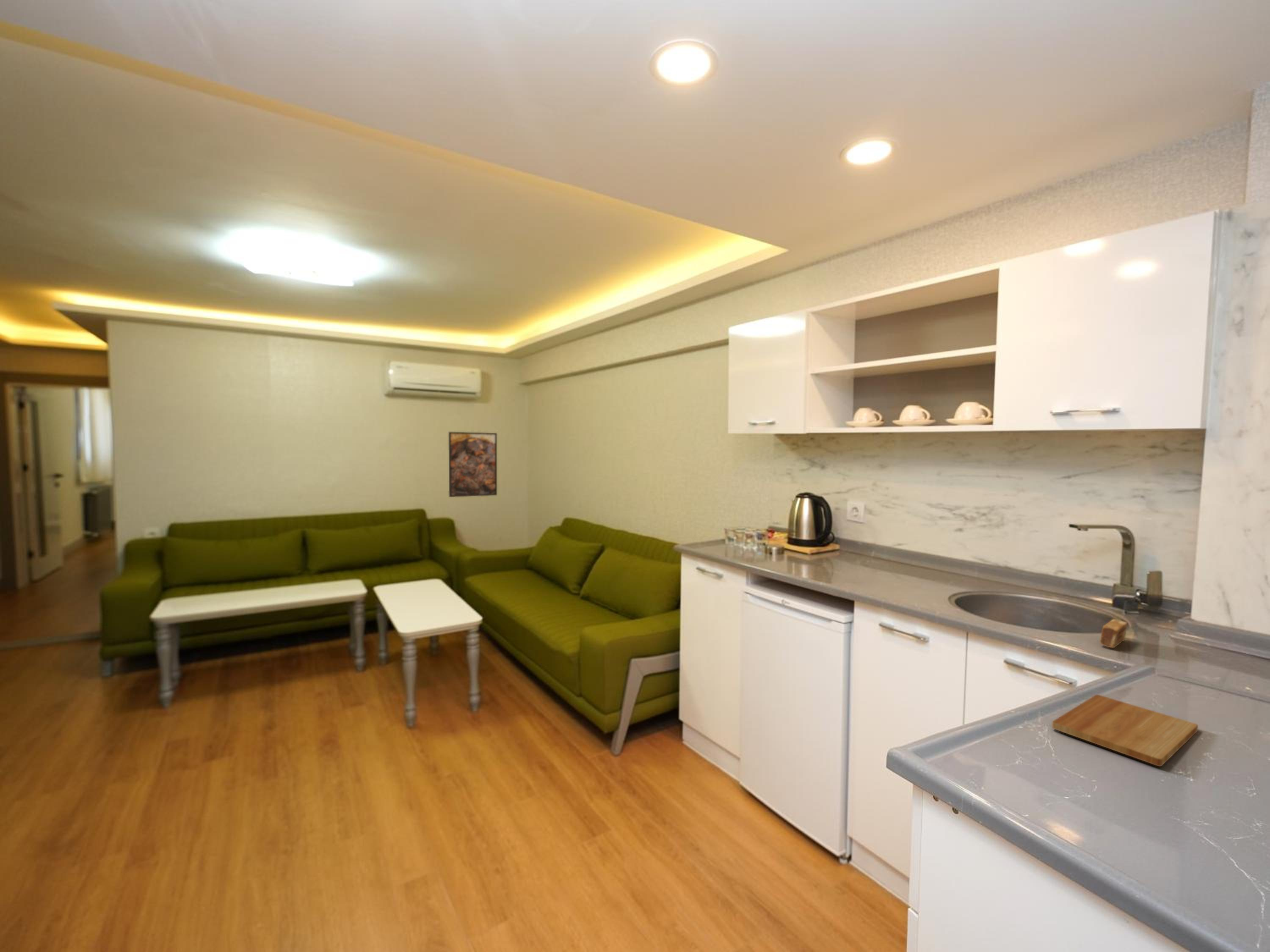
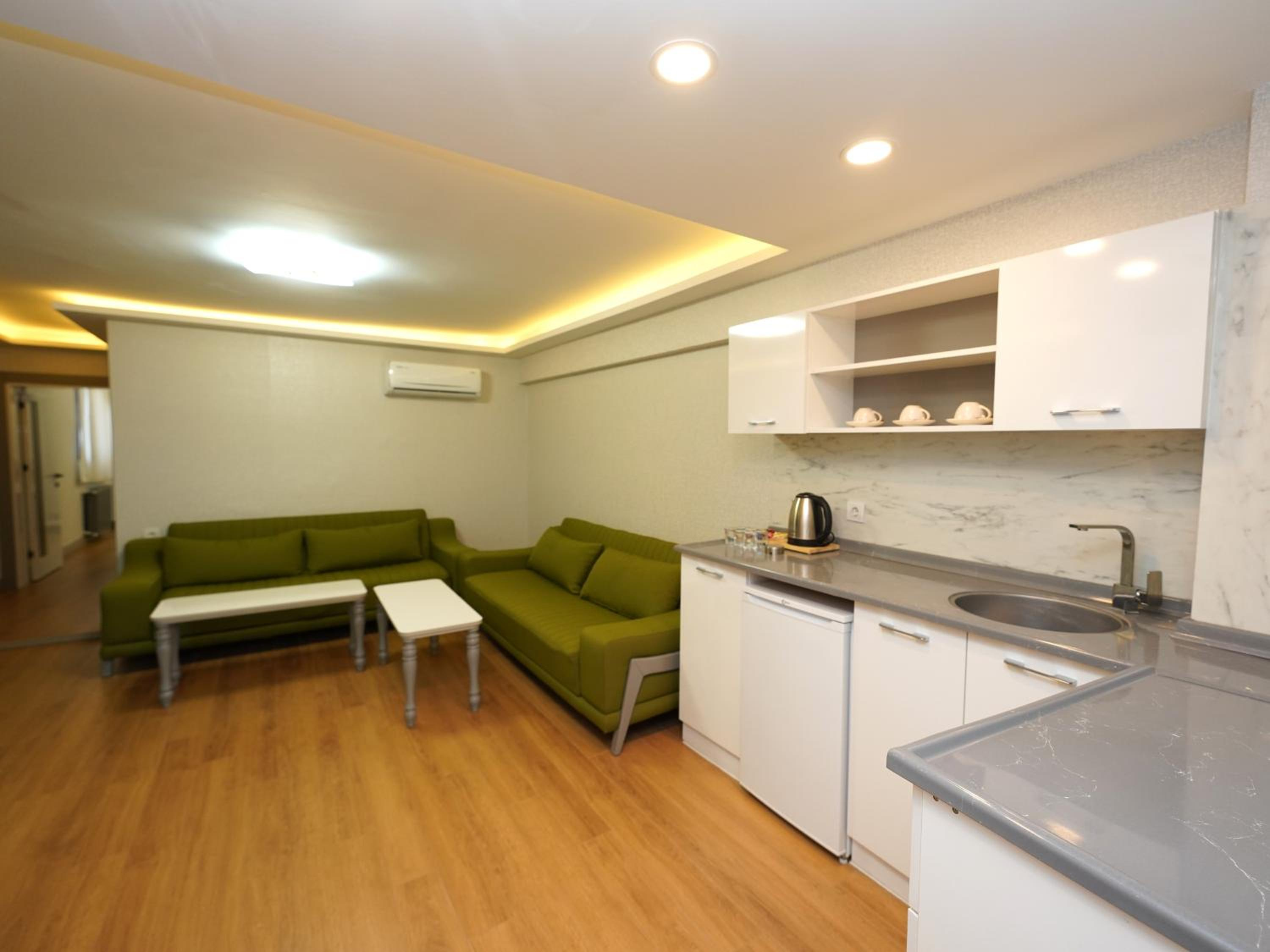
- cutting board [1052,694,1198,767]
- soap bar [1099,619,1128,648]
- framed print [448,432,497,498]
